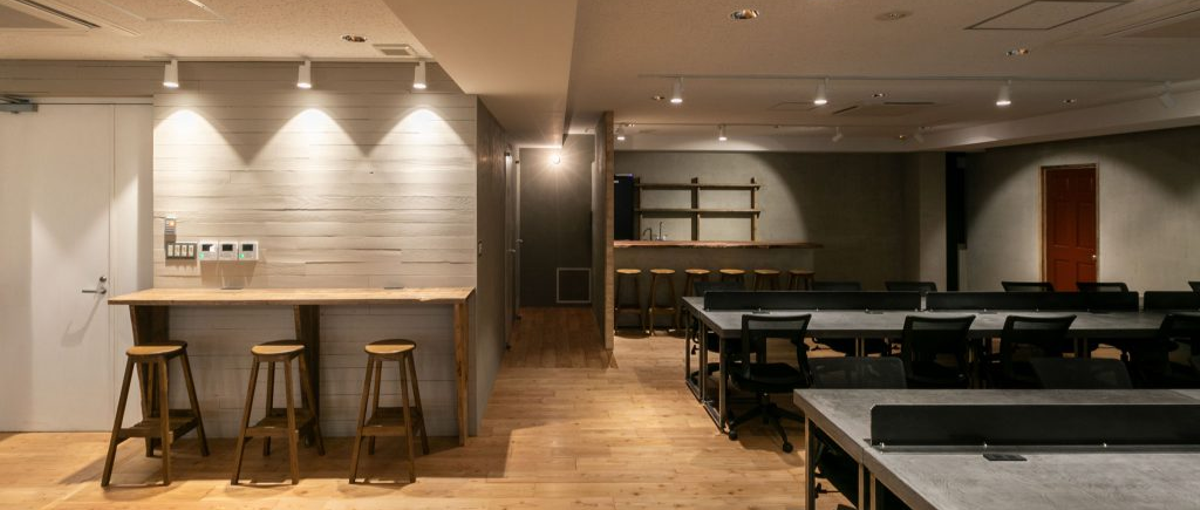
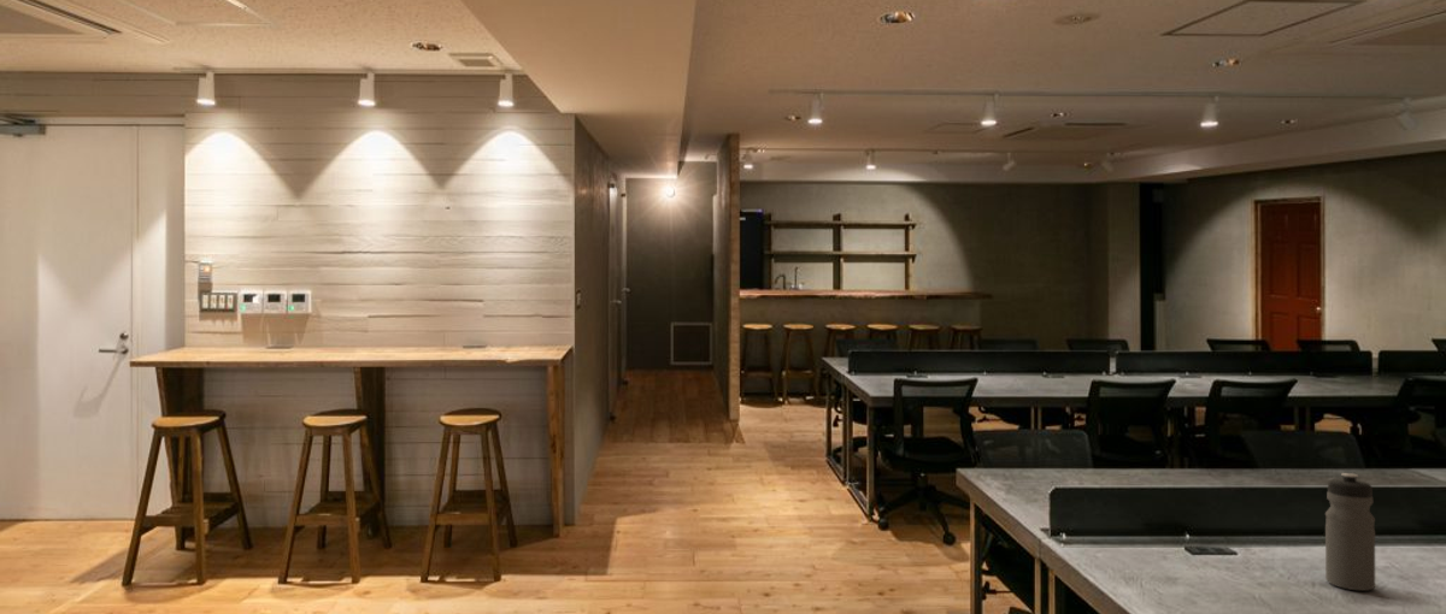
+ water bottle [1324,472,1376,592]
